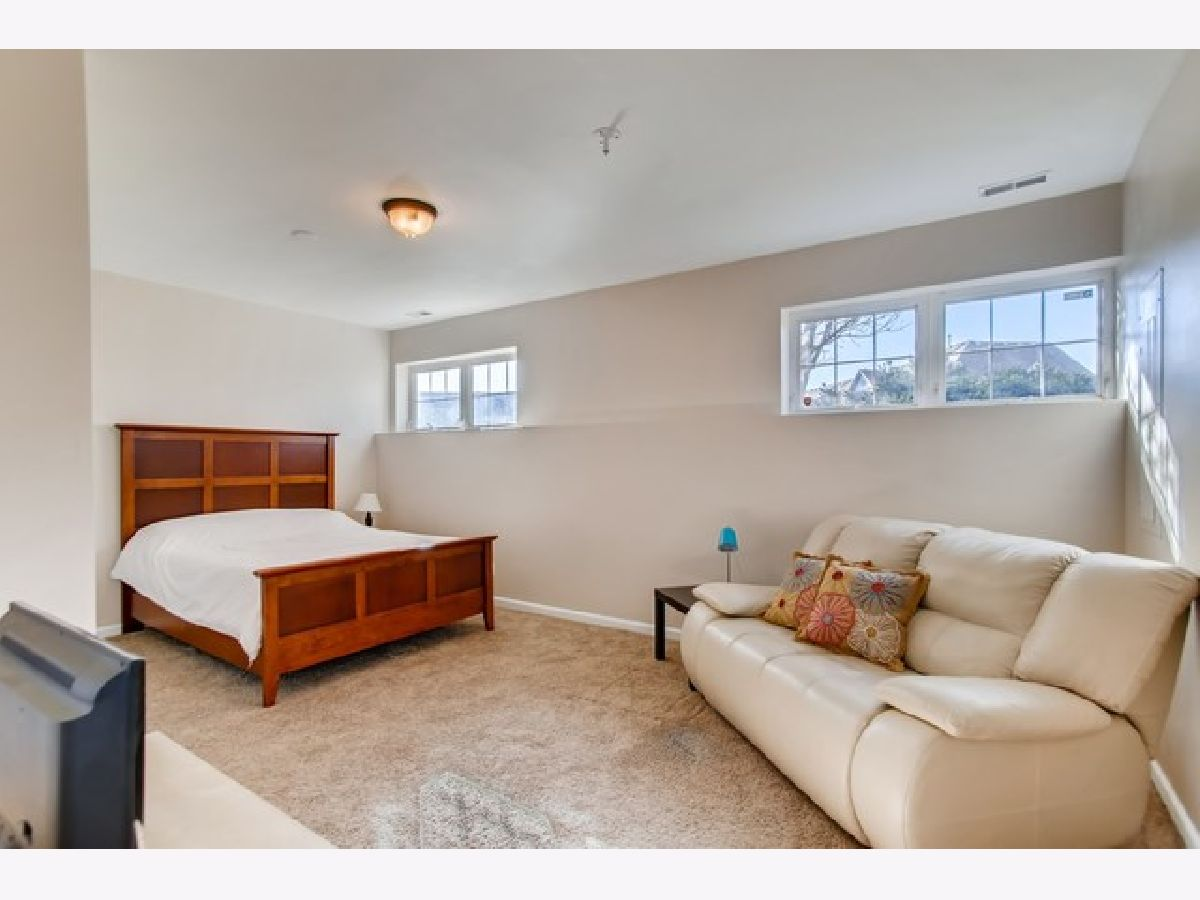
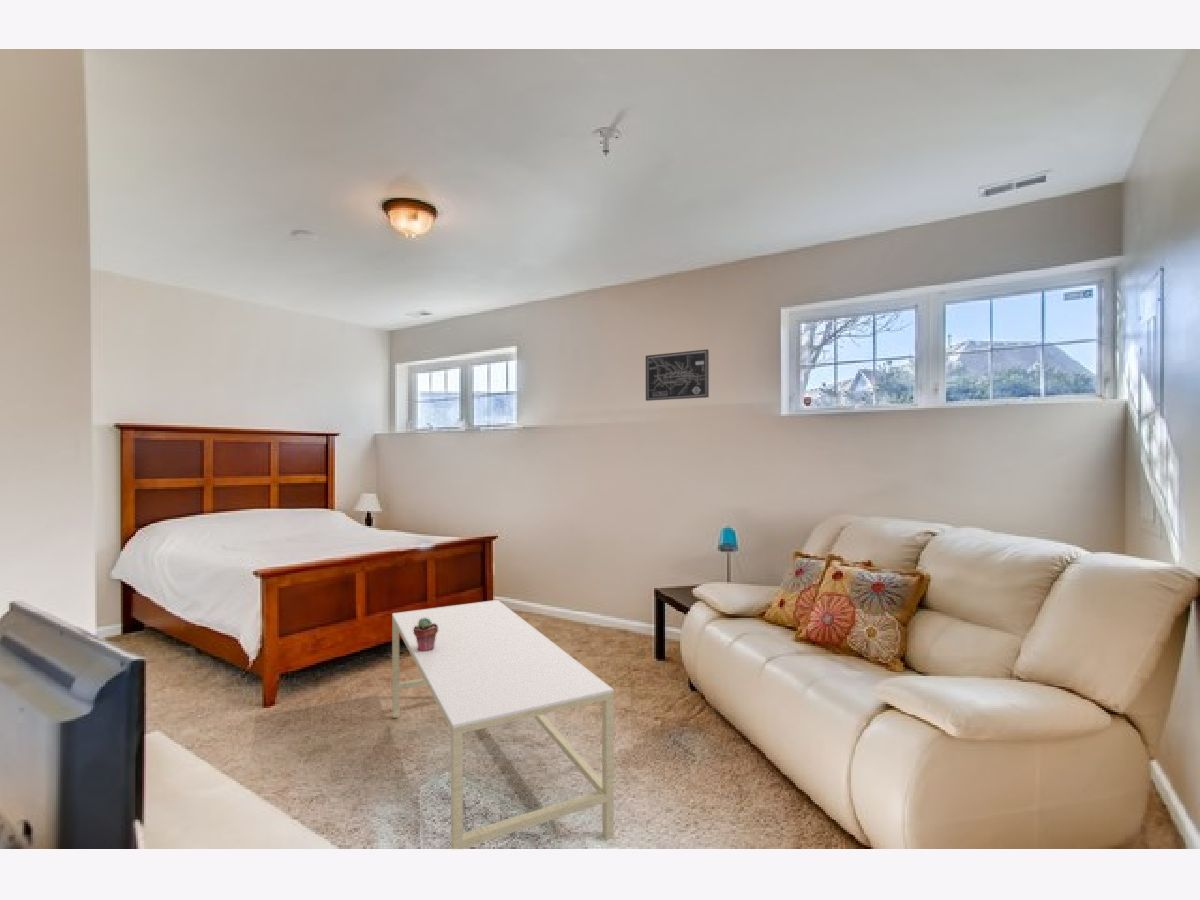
+ coffee table [391,599,615,850]
+ wall art [645,348,710,402]
+ potted succulent [413,618,438,651]
